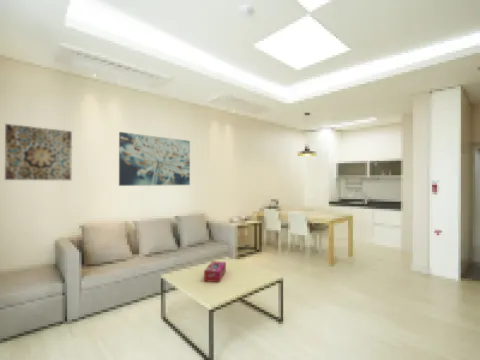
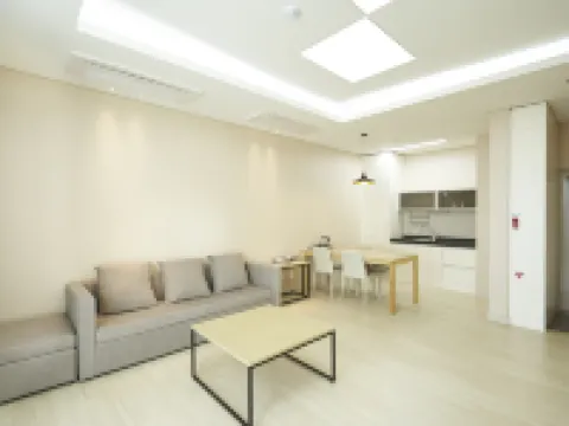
- wall art [118,131,191,187]
- tissue box [203,260,227,283]
- wall art [4,123,73,181]
